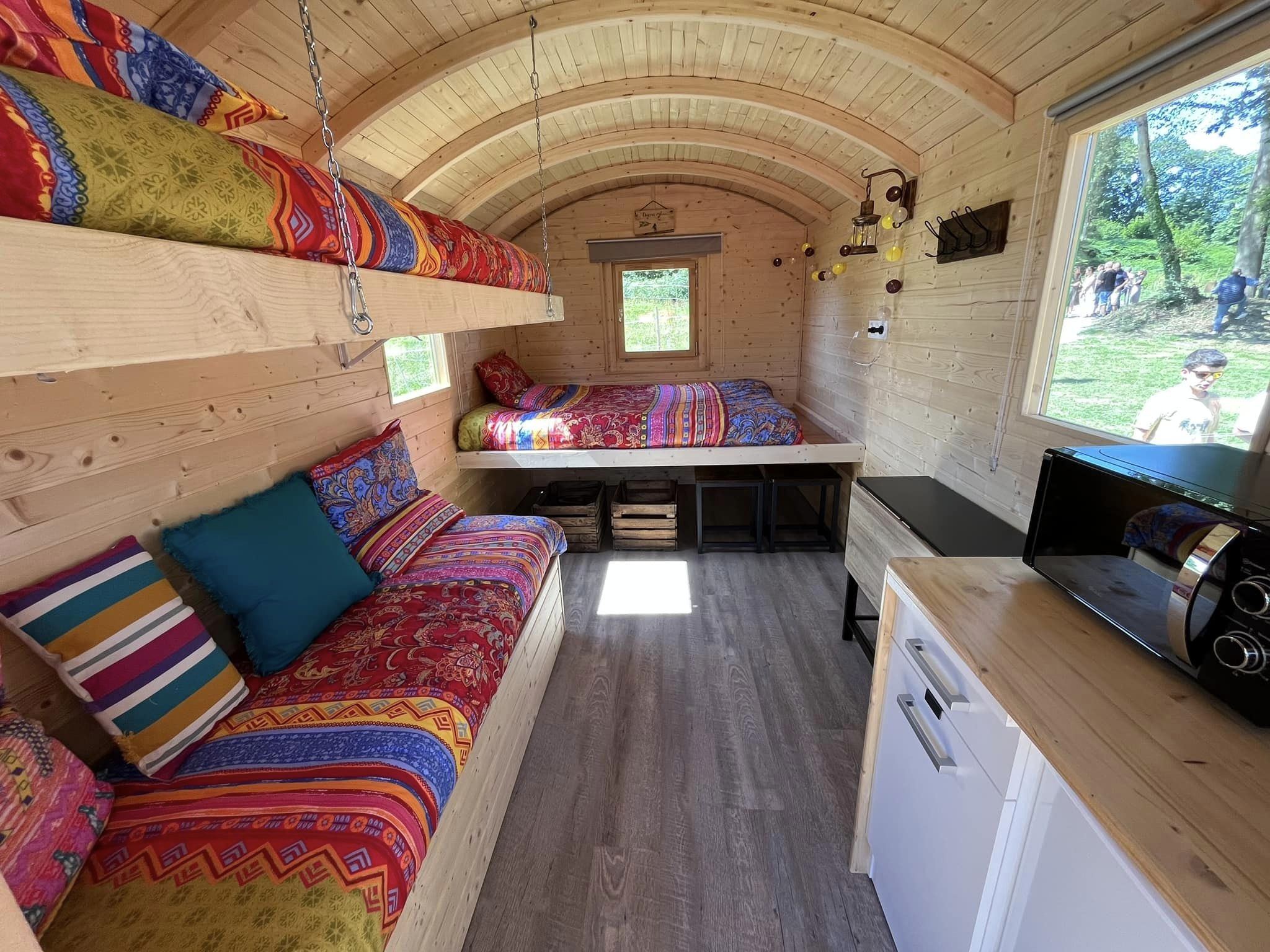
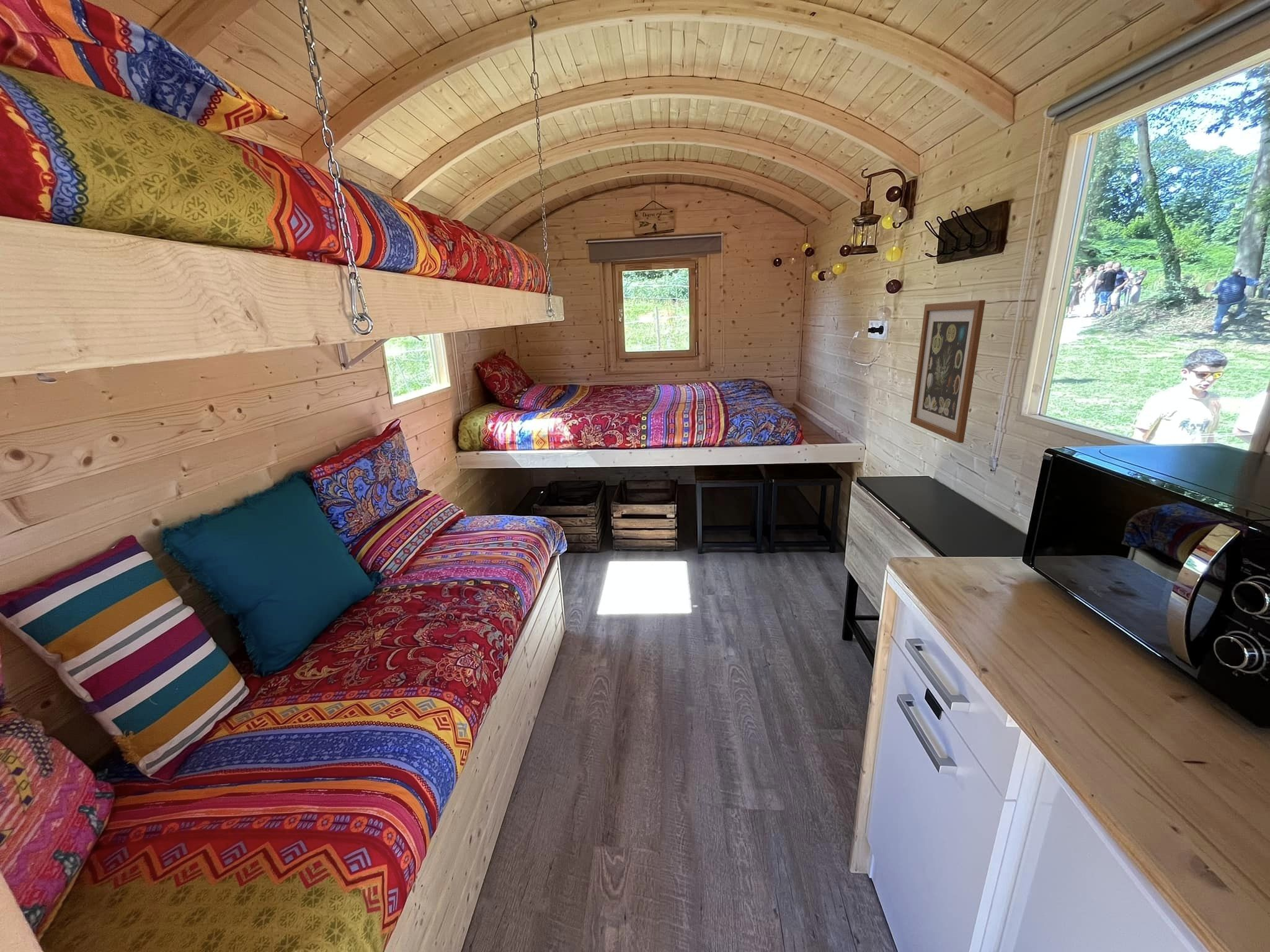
+ wall art [910,299,986,444]
